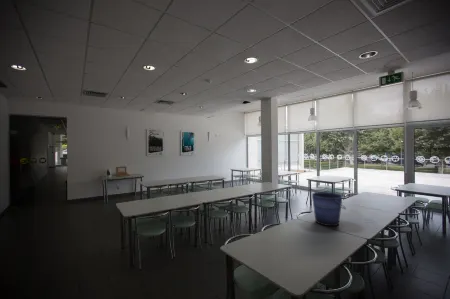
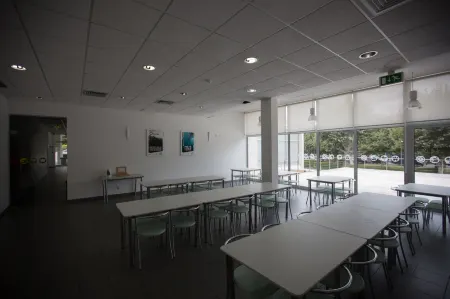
- bucket [311,191,347,227]
